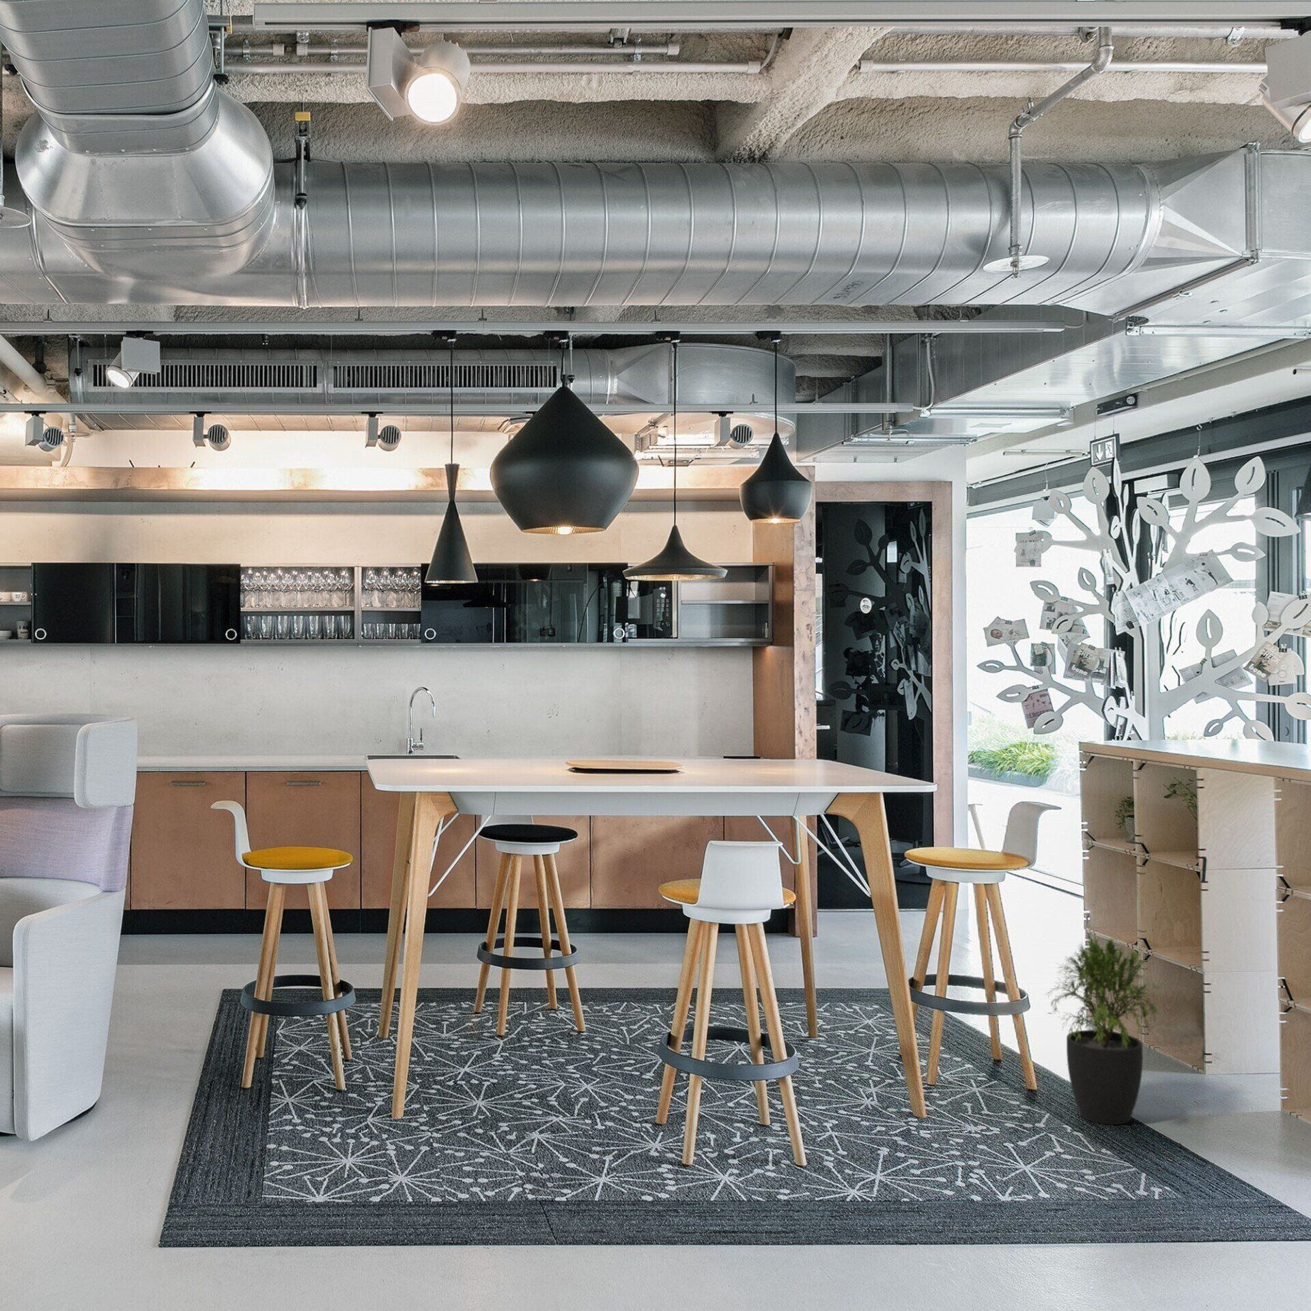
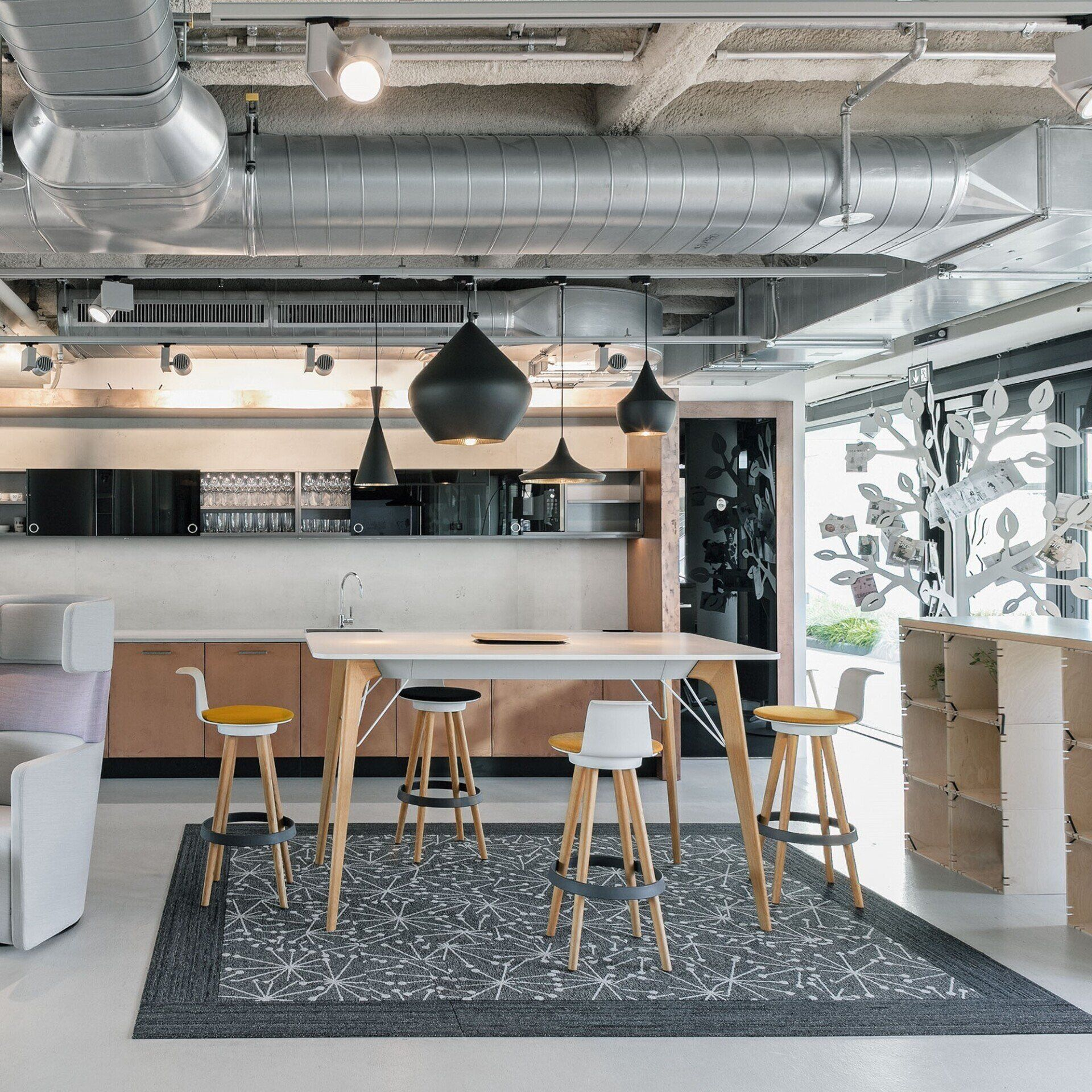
- potted plant [1043,933,1166,1125]
